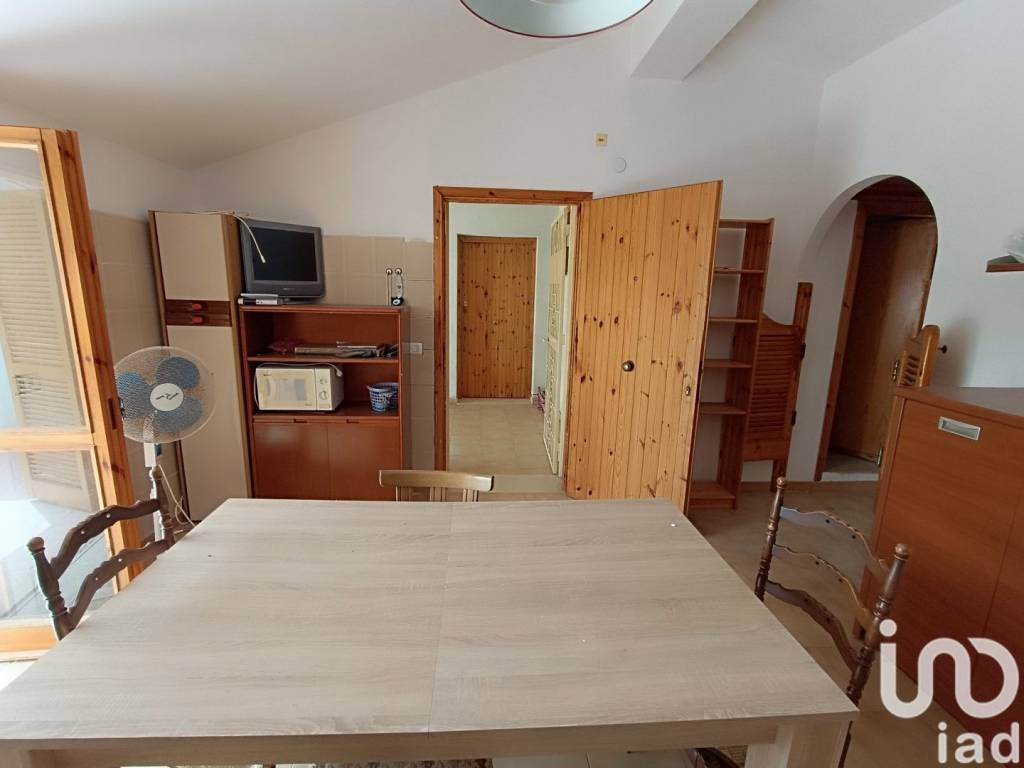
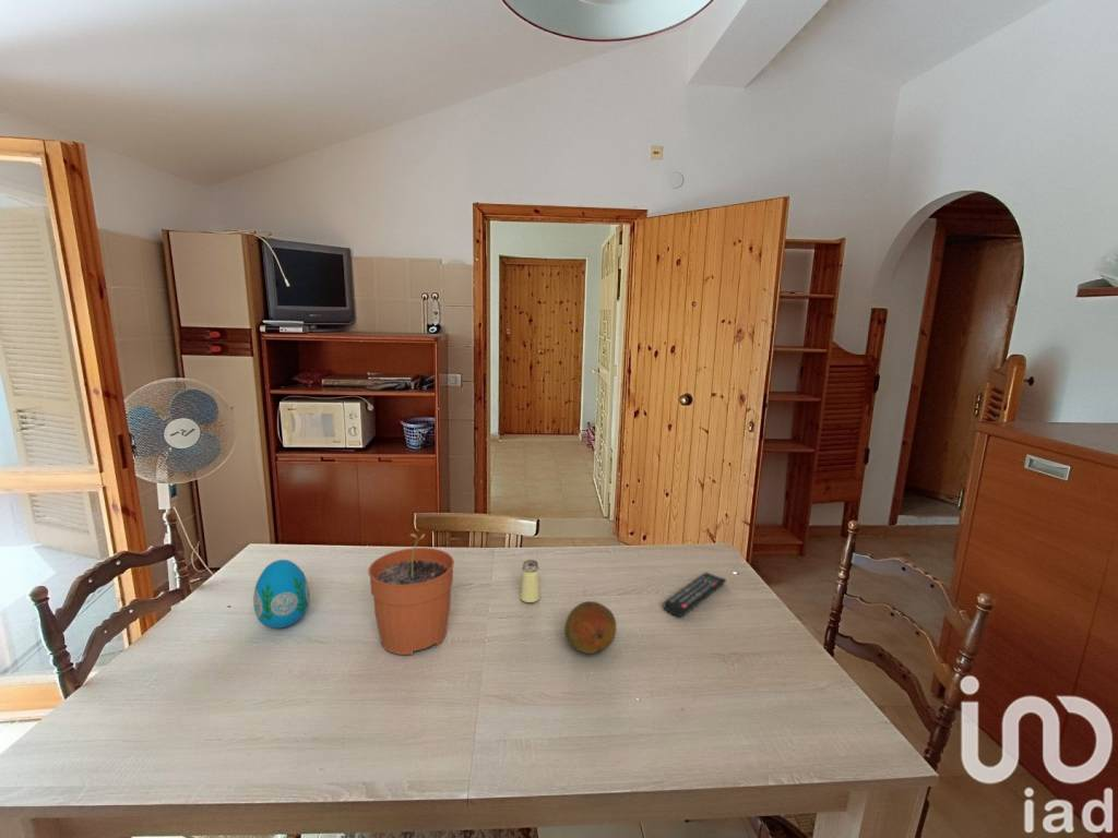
+ saltshaker [520,559,542,603]
+ remote control [663,572,727,618]
+ fruit [564,600,617,655]
+ decorative egg [252,559,311,630]
+ plant pot [367,532,455,656]
